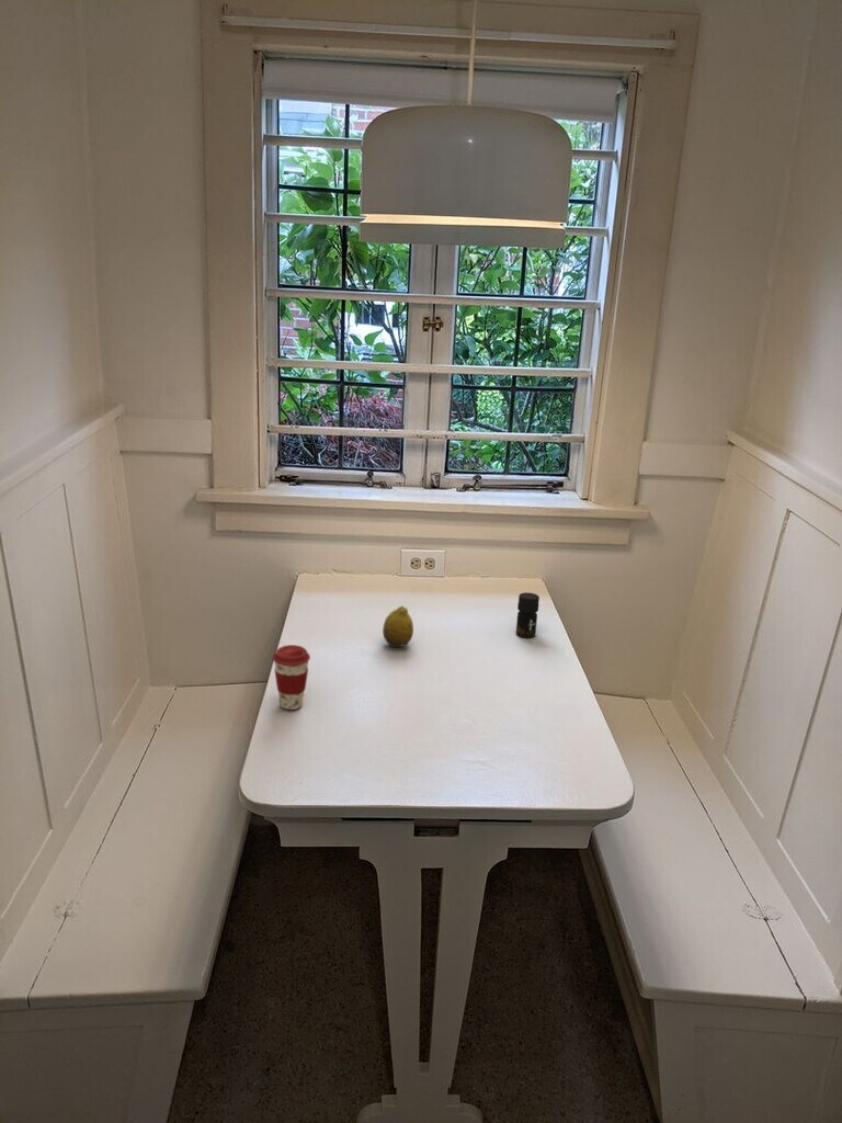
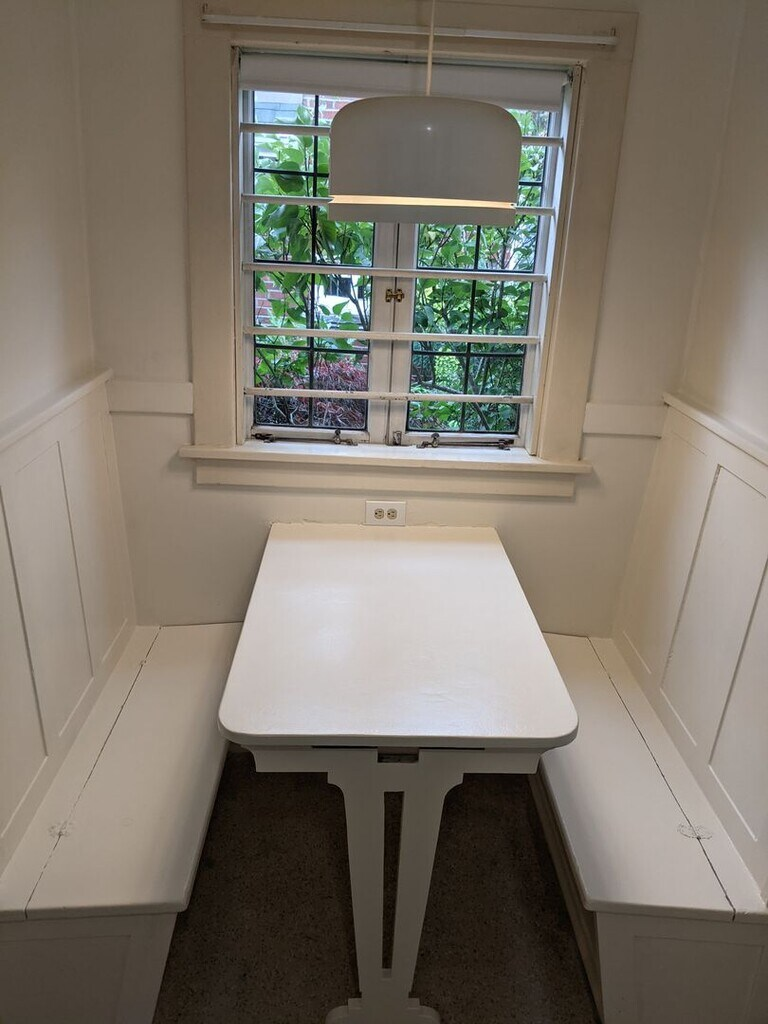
- jar [515,591,541,638]
- lemon [382,604,414,648]
- coffee cup [272,644,311,711]
